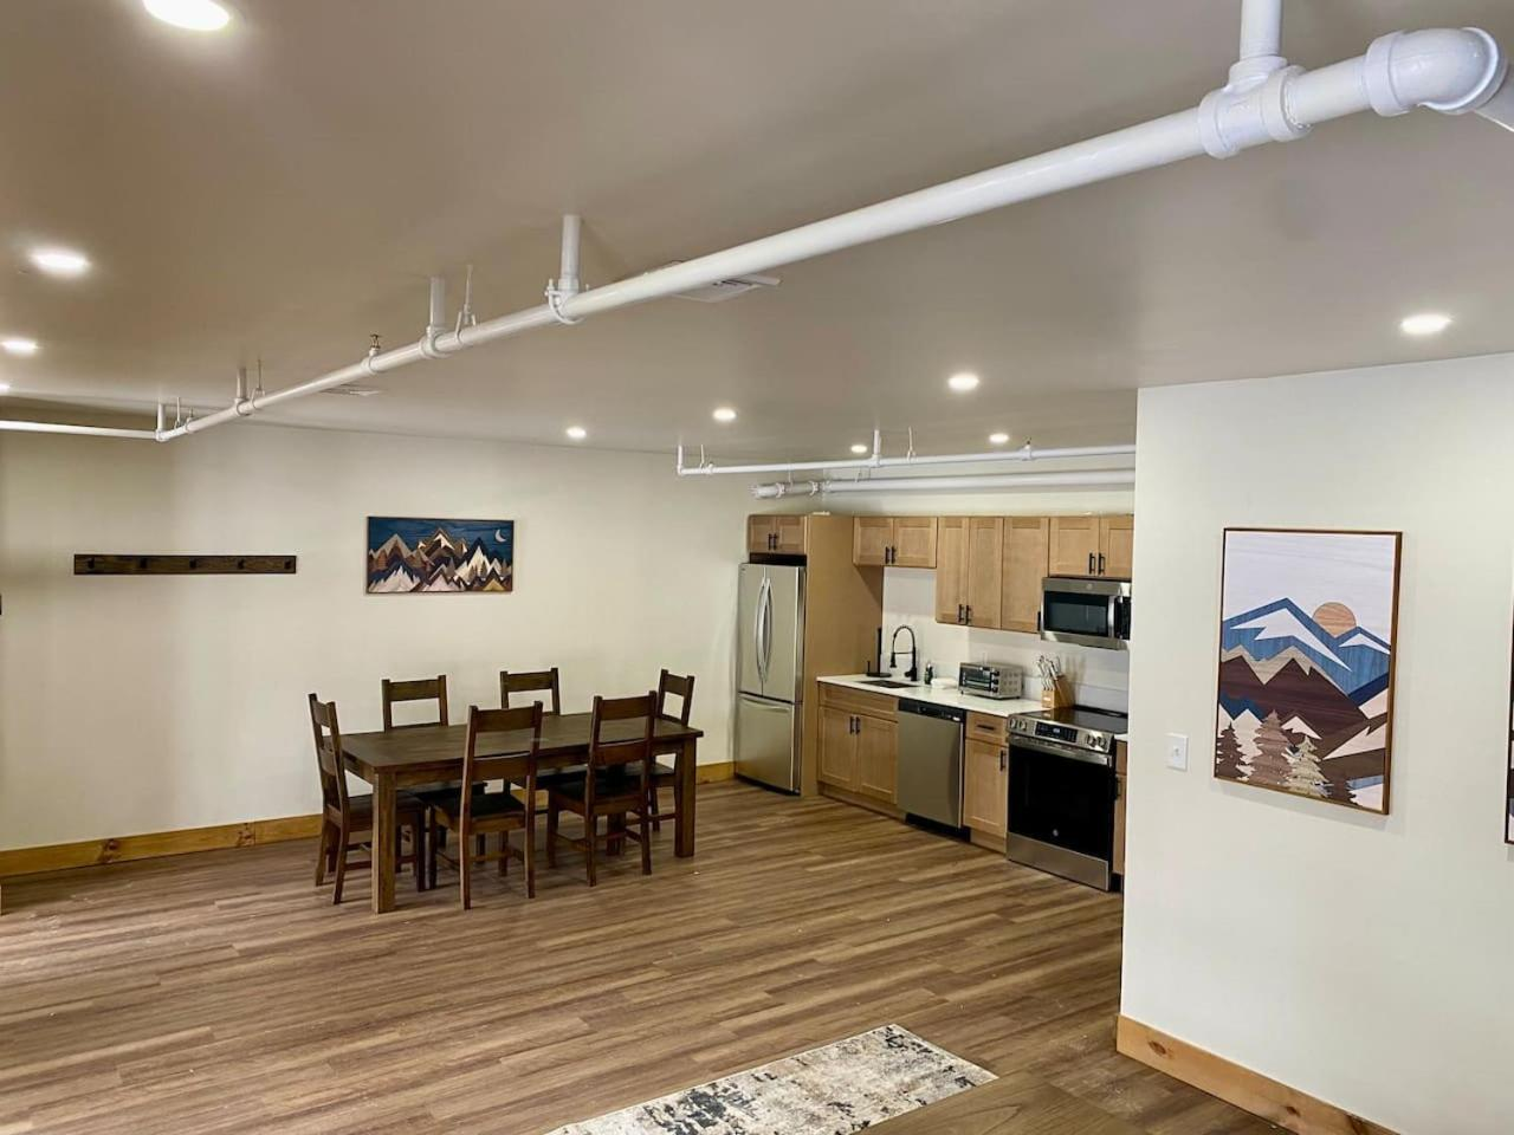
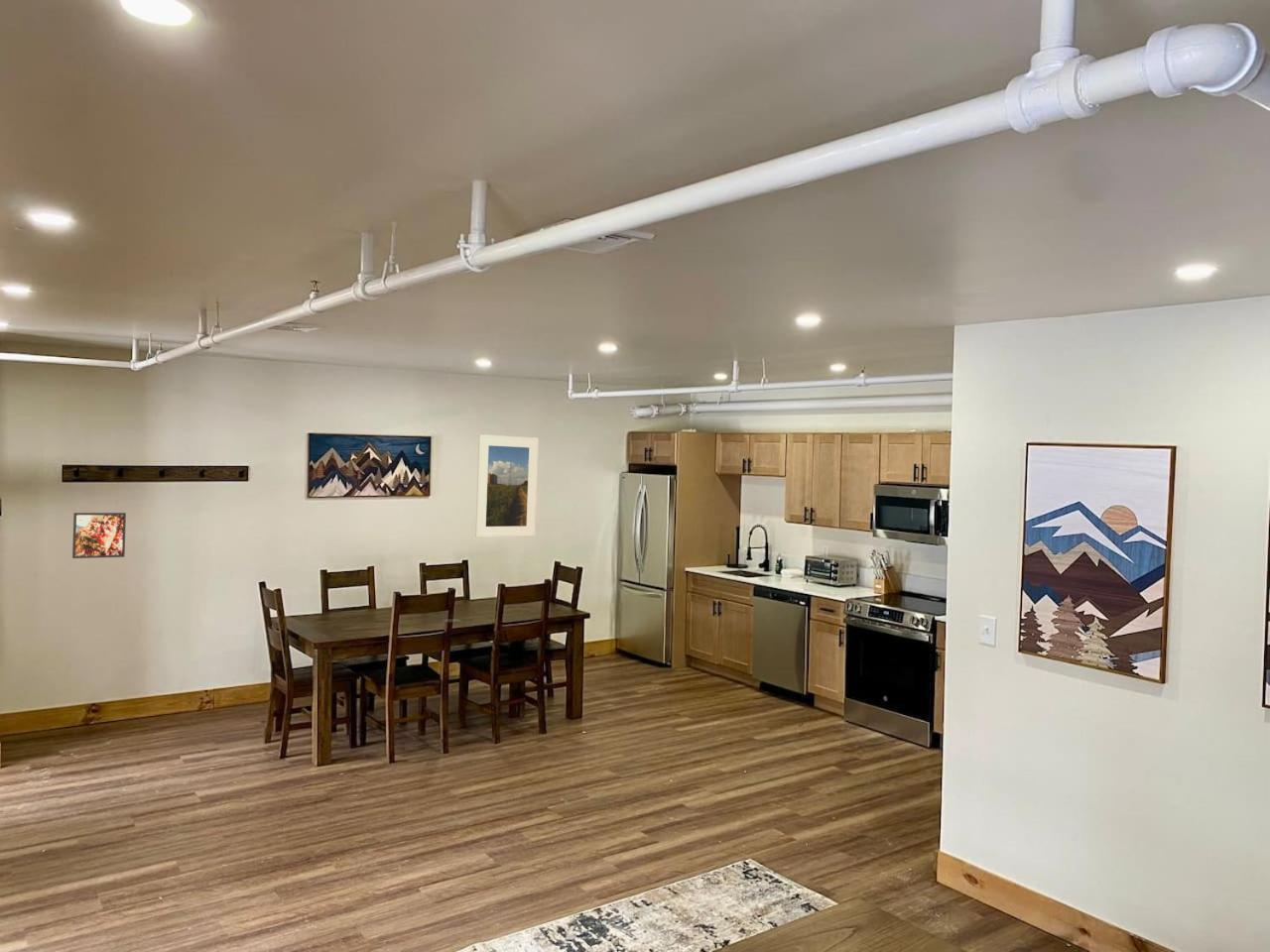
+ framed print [474,433,540,538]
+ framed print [71,512,127,559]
